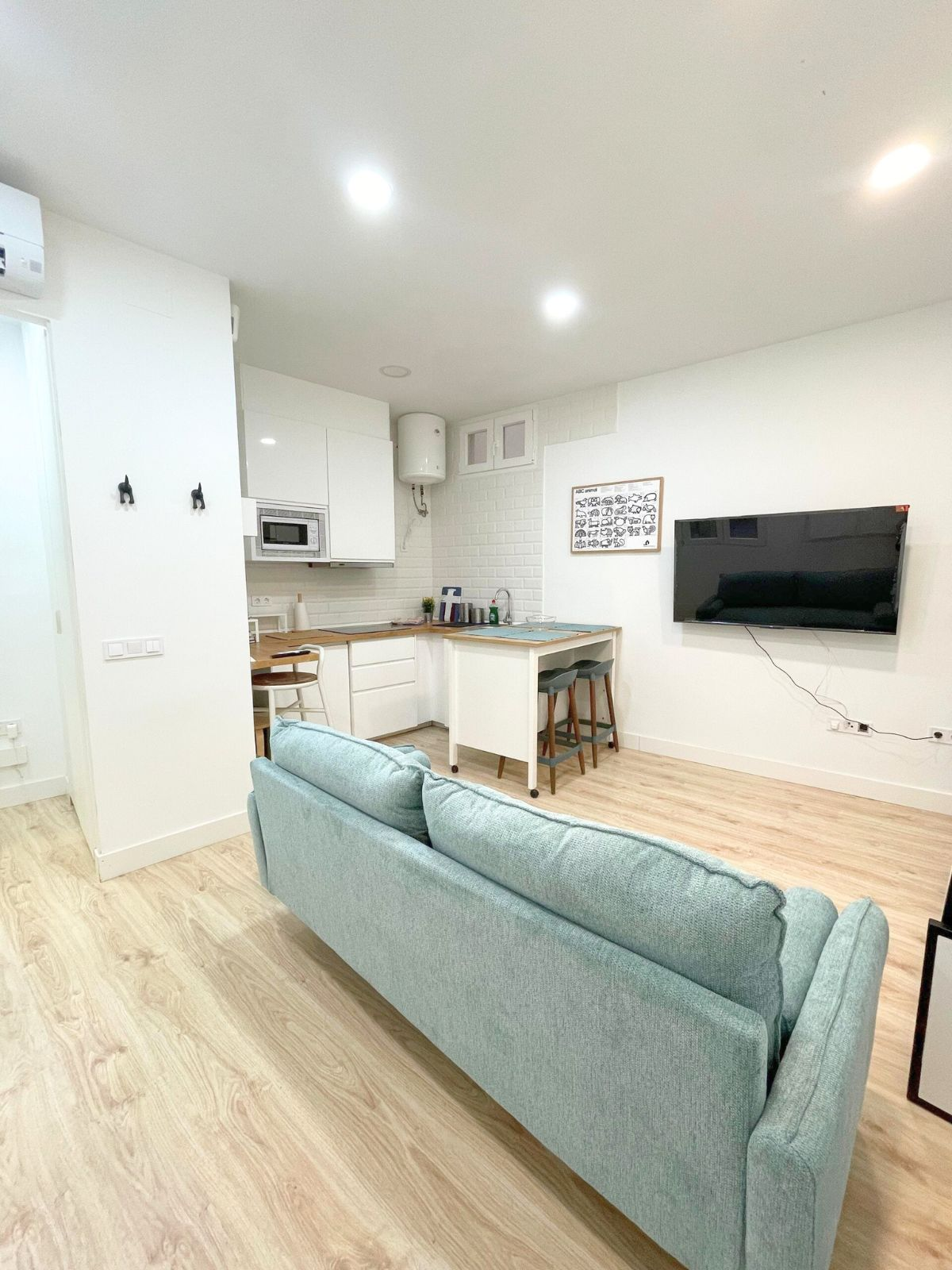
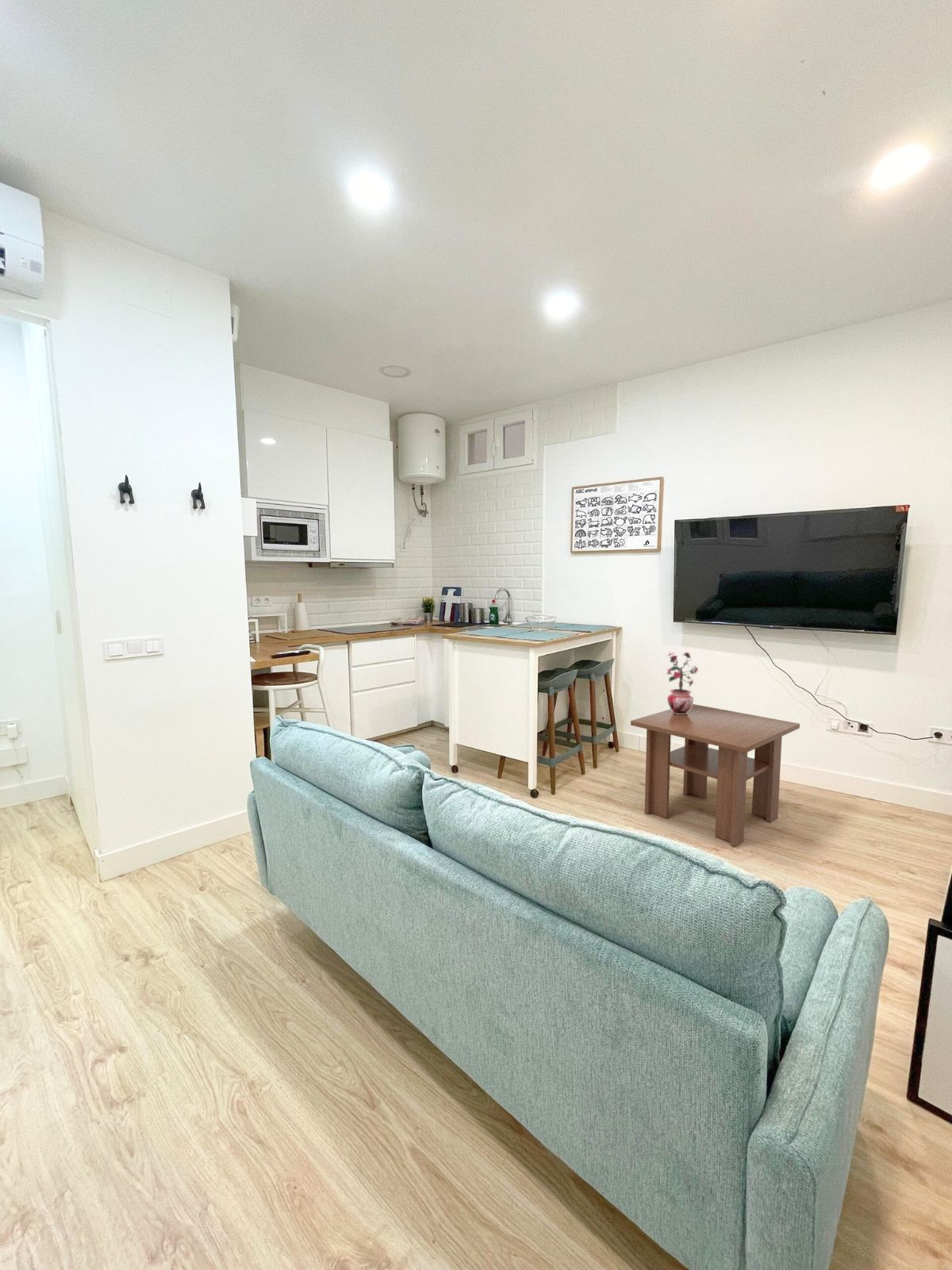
+ coffee table [630,703,800,848]
+ potted plant [666,650,701,714]
